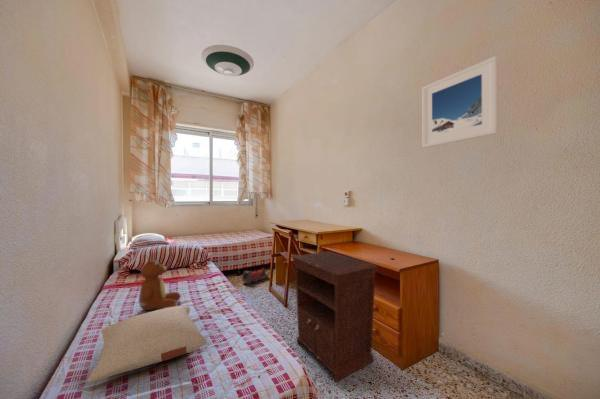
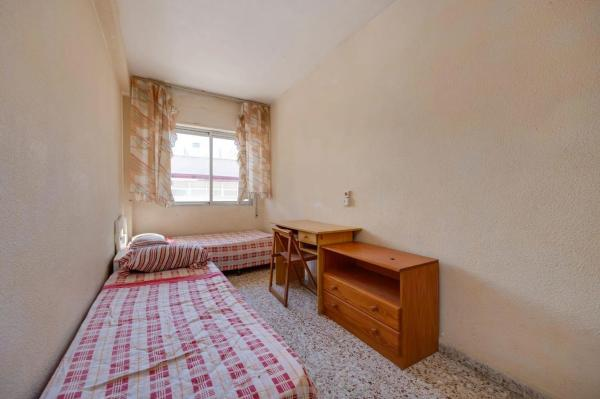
- pillow [87,305,207,383]
- nightstand [291,250,380,383]
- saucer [201,44,255,77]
- teddy bear [138,253,182,311]
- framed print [421,55,498,149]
- toy train [241,267,271,285]
